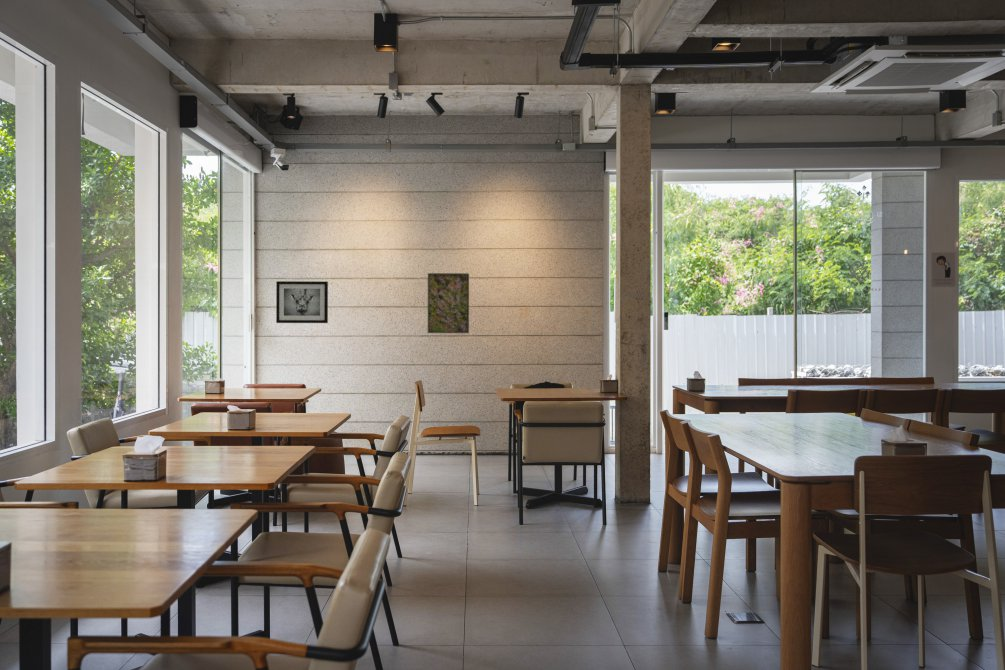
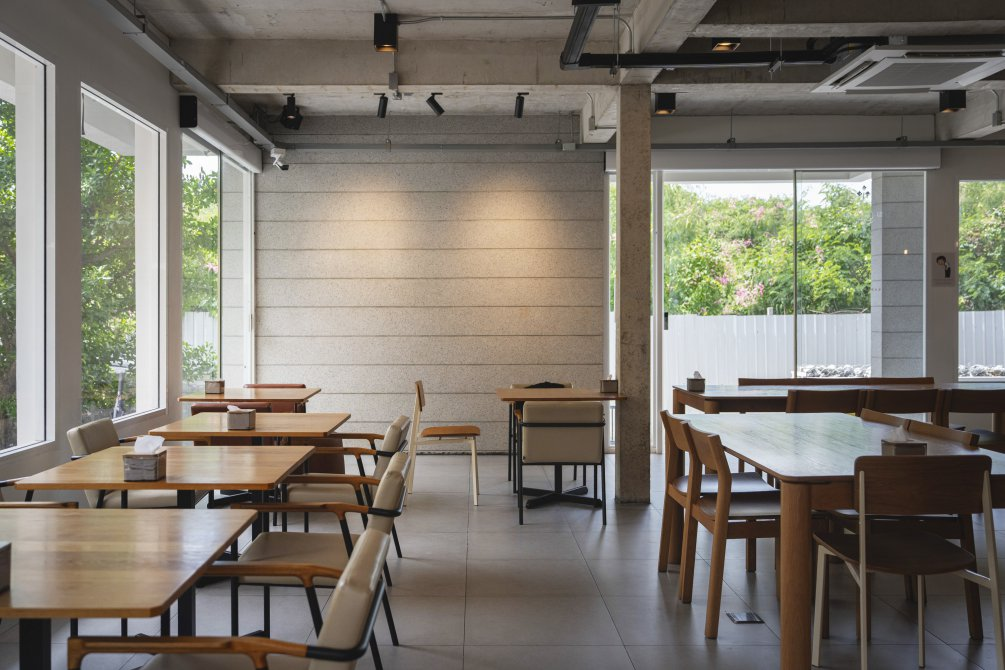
- wall art [275,280,329,324]
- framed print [427,272,470,334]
